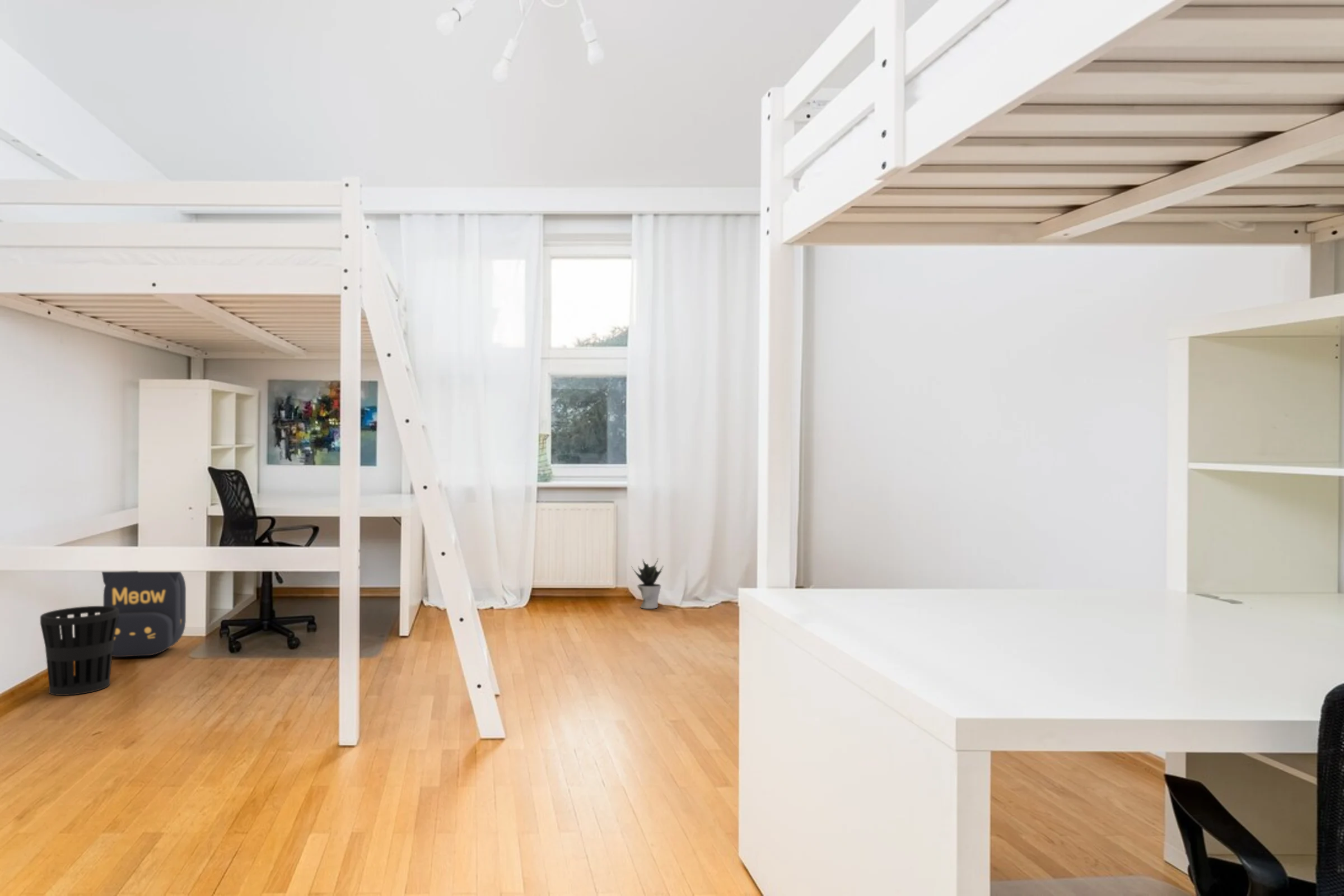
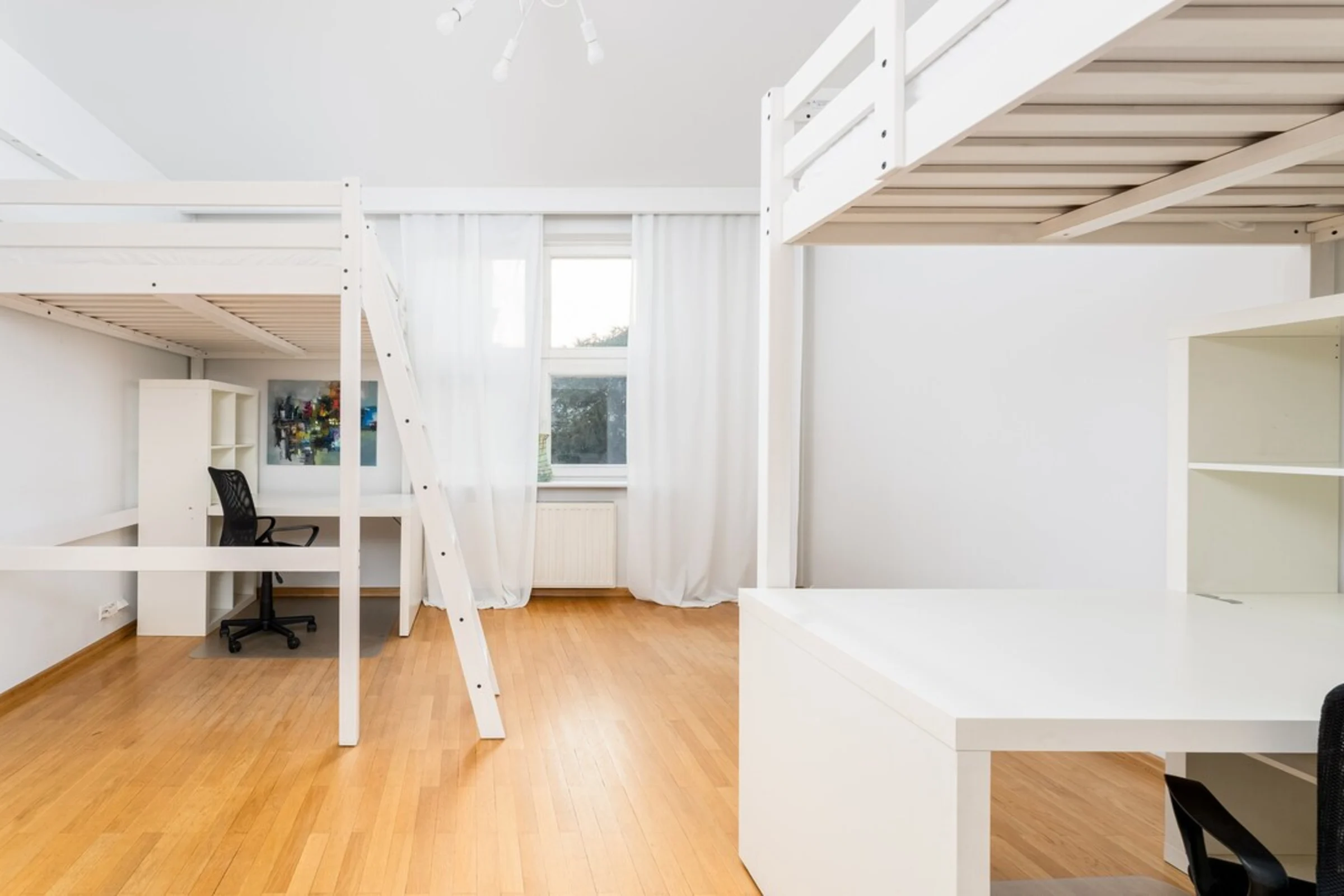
- potted plant [631,557,664,609]
- wastebasket [40,605,119,696]
- backpack [101,571,186,657]
